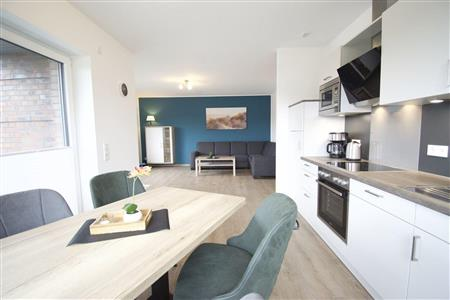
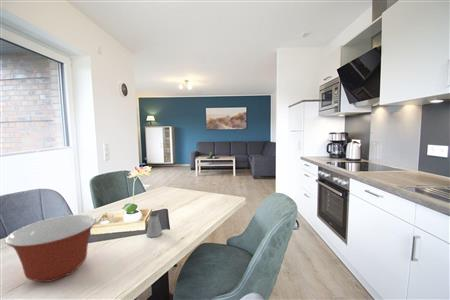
+ mixing bowl [4,214,97,283]
+ saltshaker [145,211,163,238]
